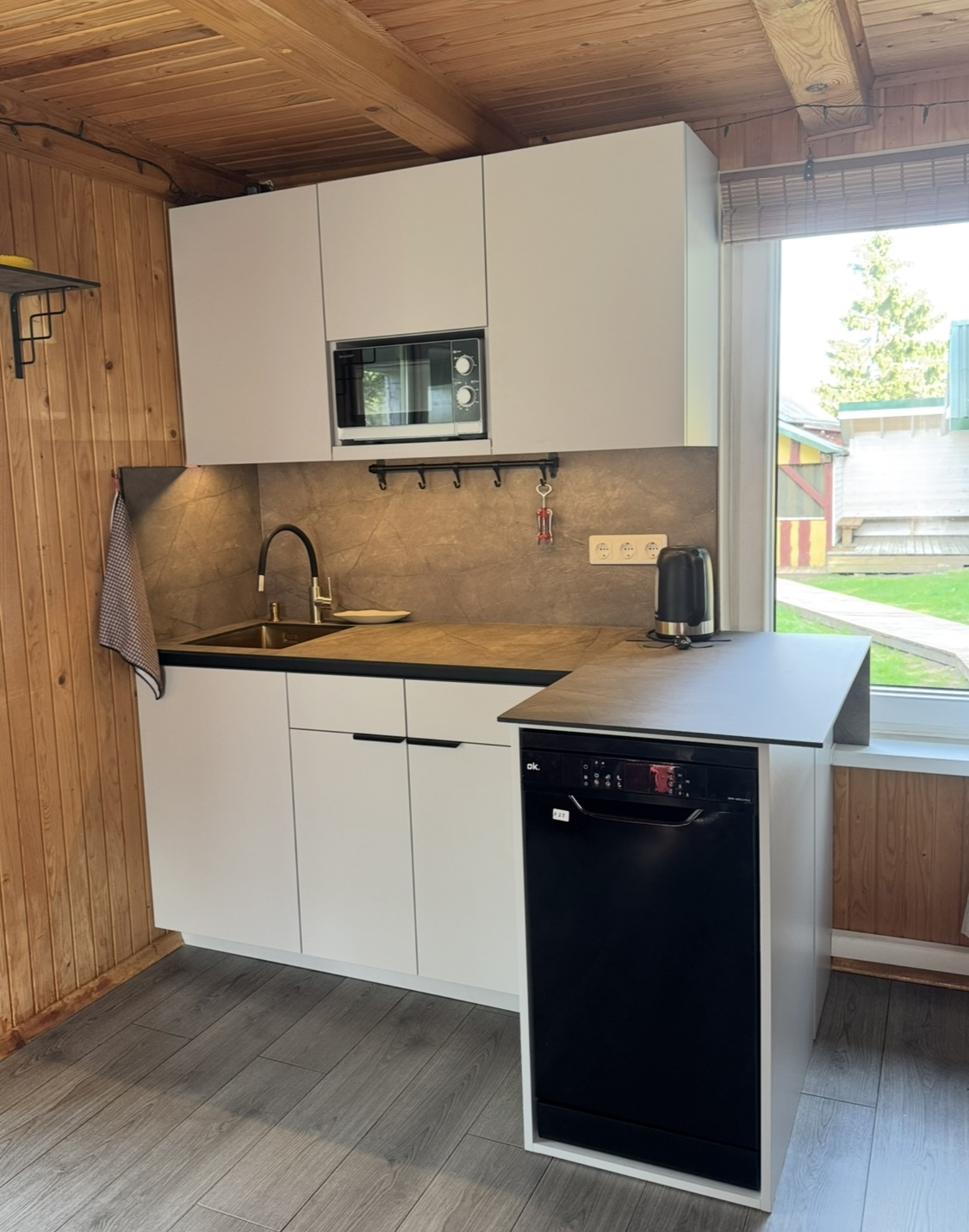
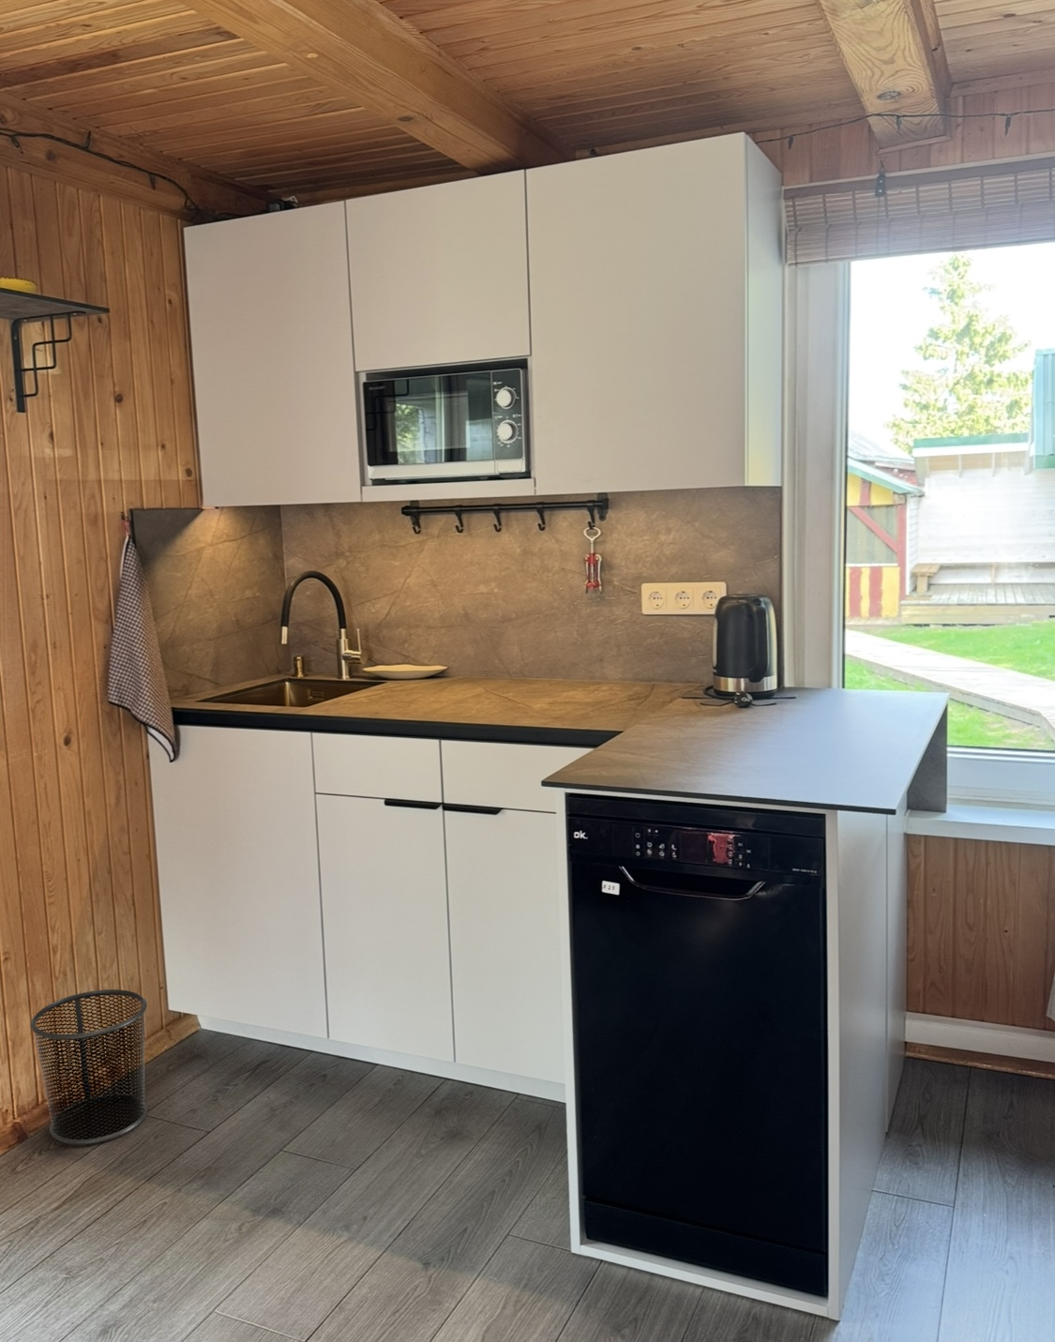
+ waste bin [29,988,148,1145]
